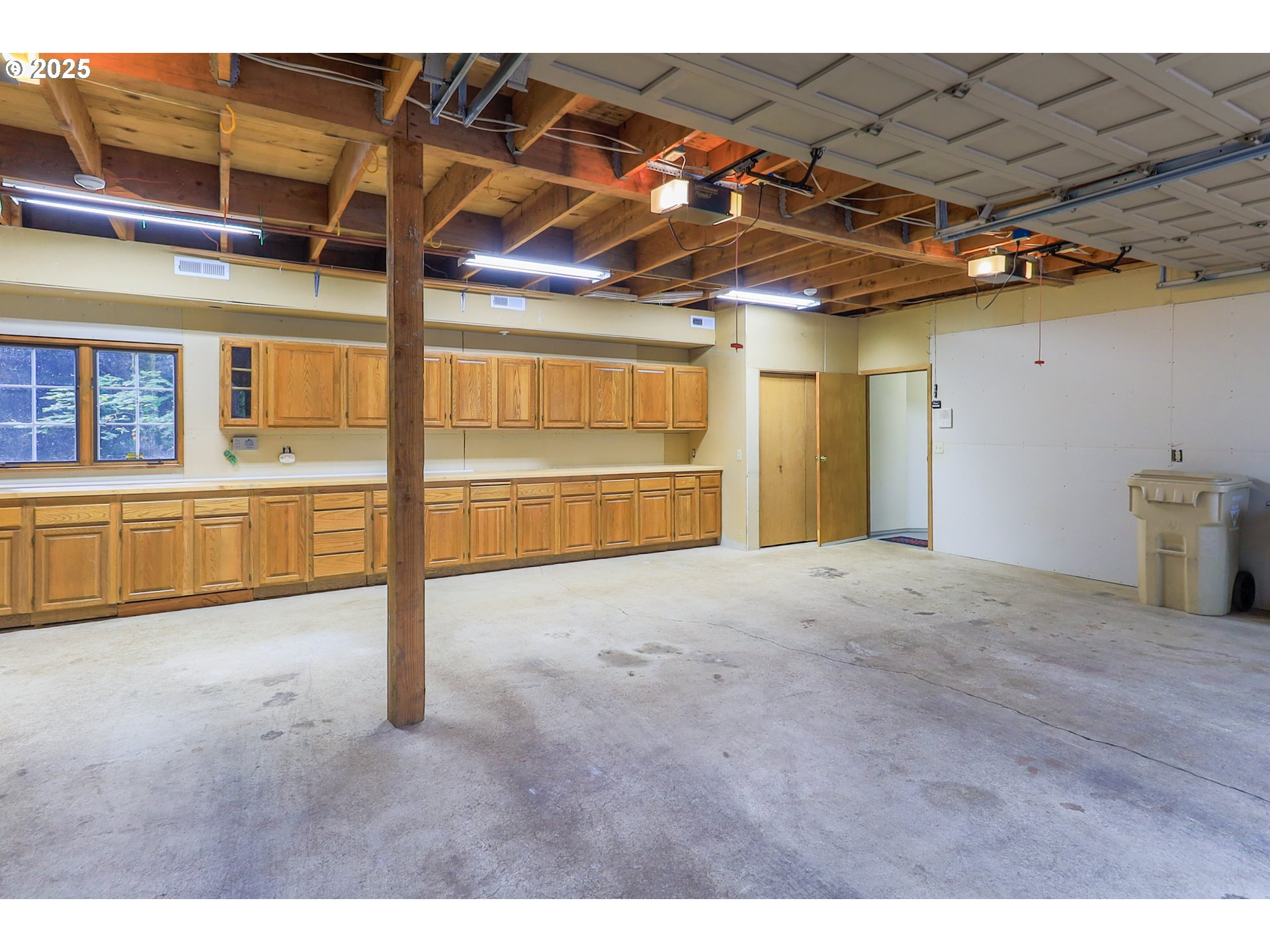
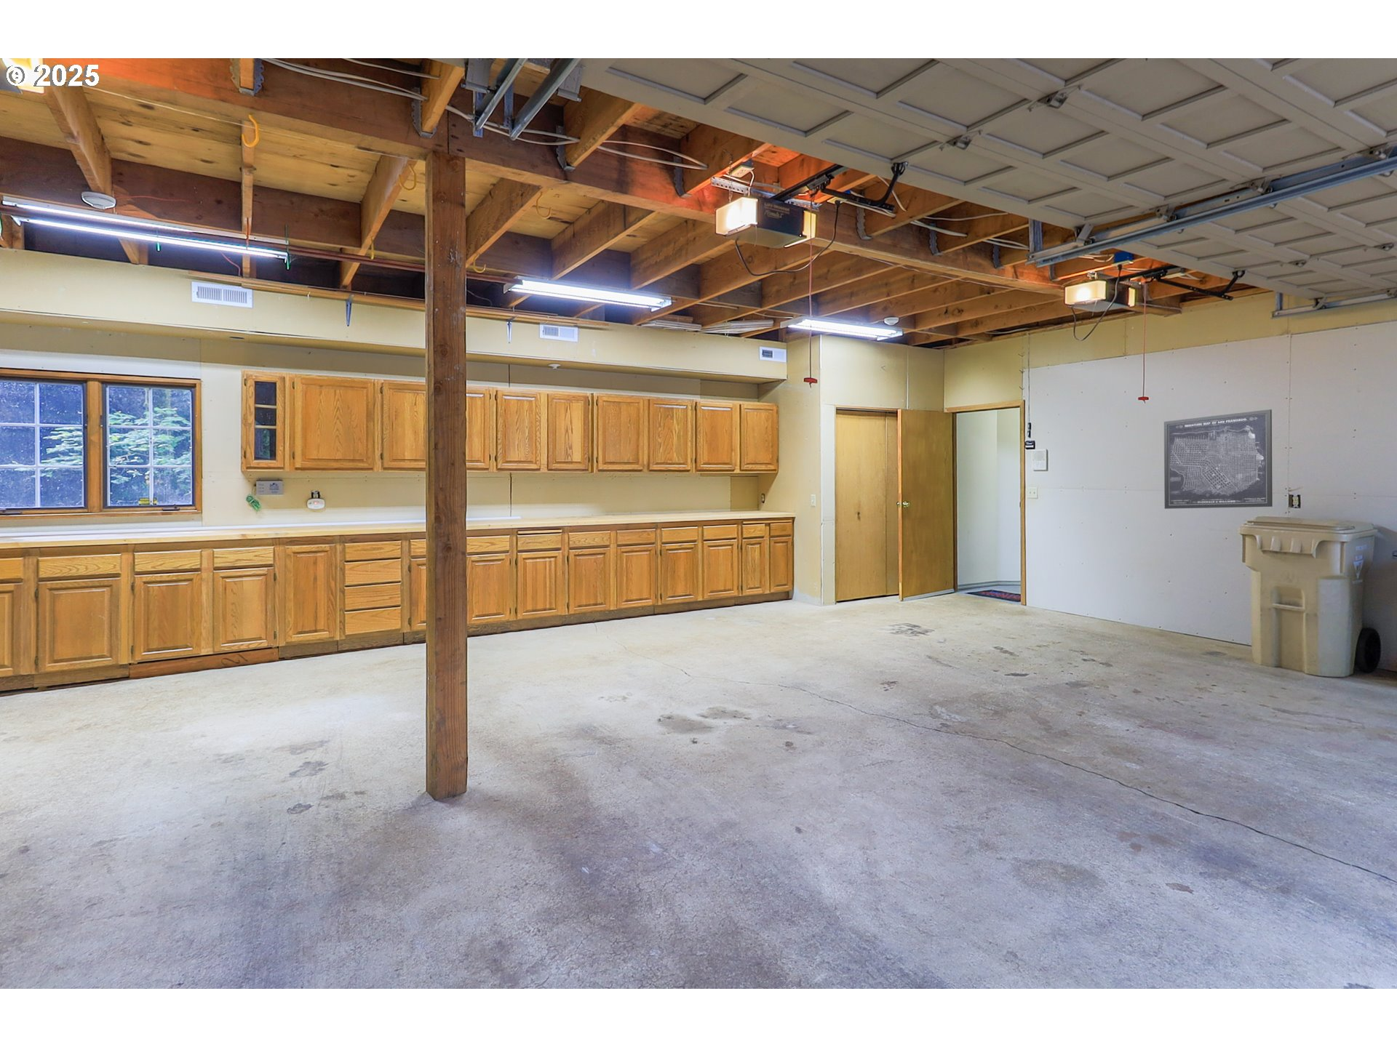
+ wall art [1164,409,1274,509]
